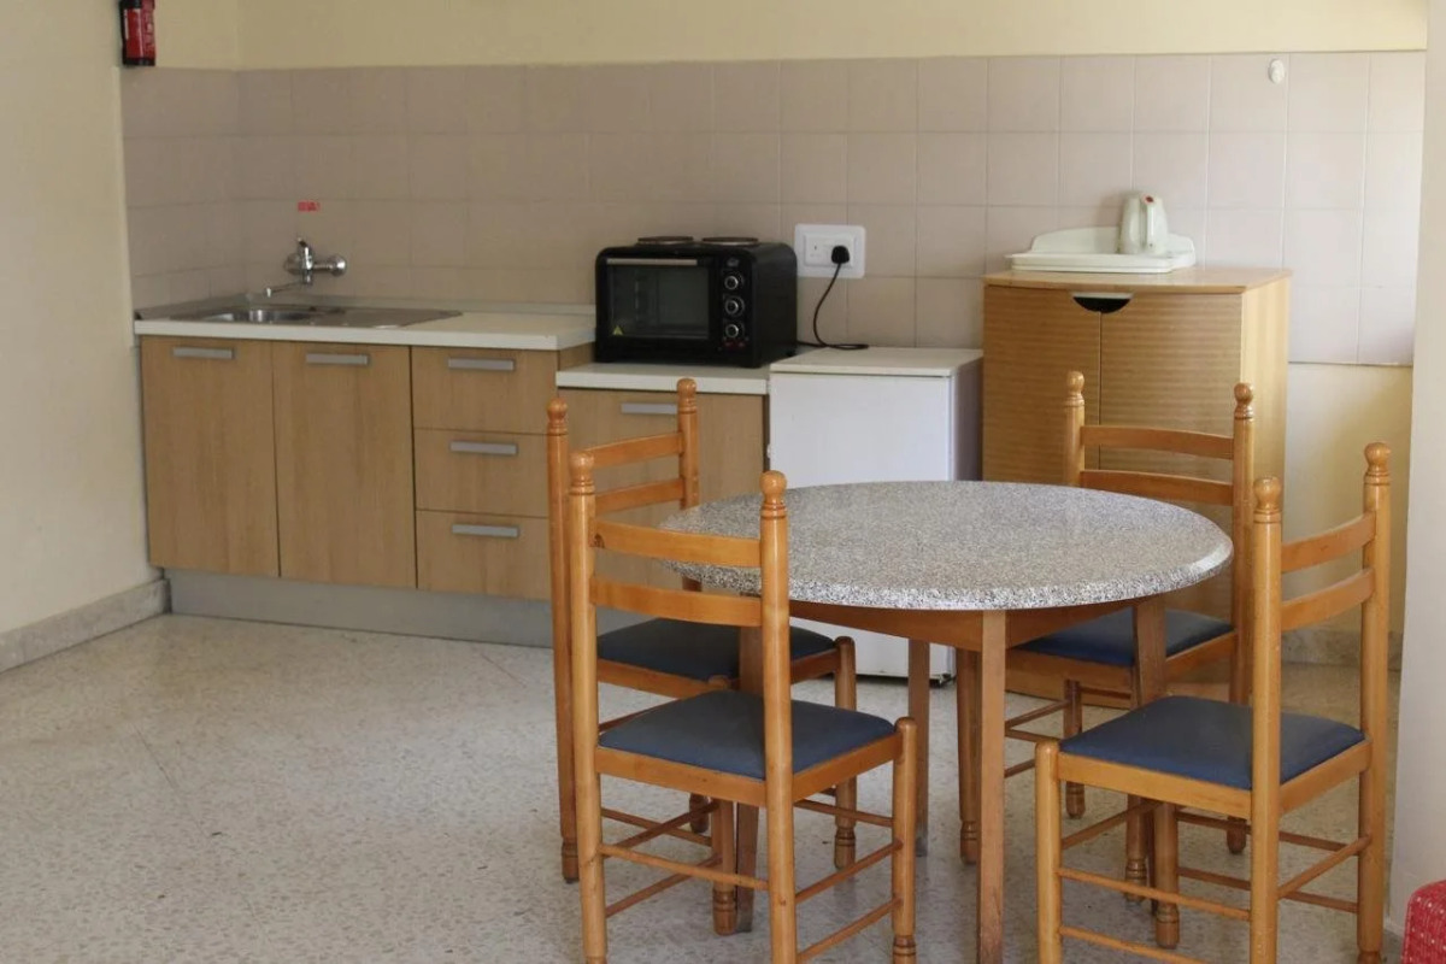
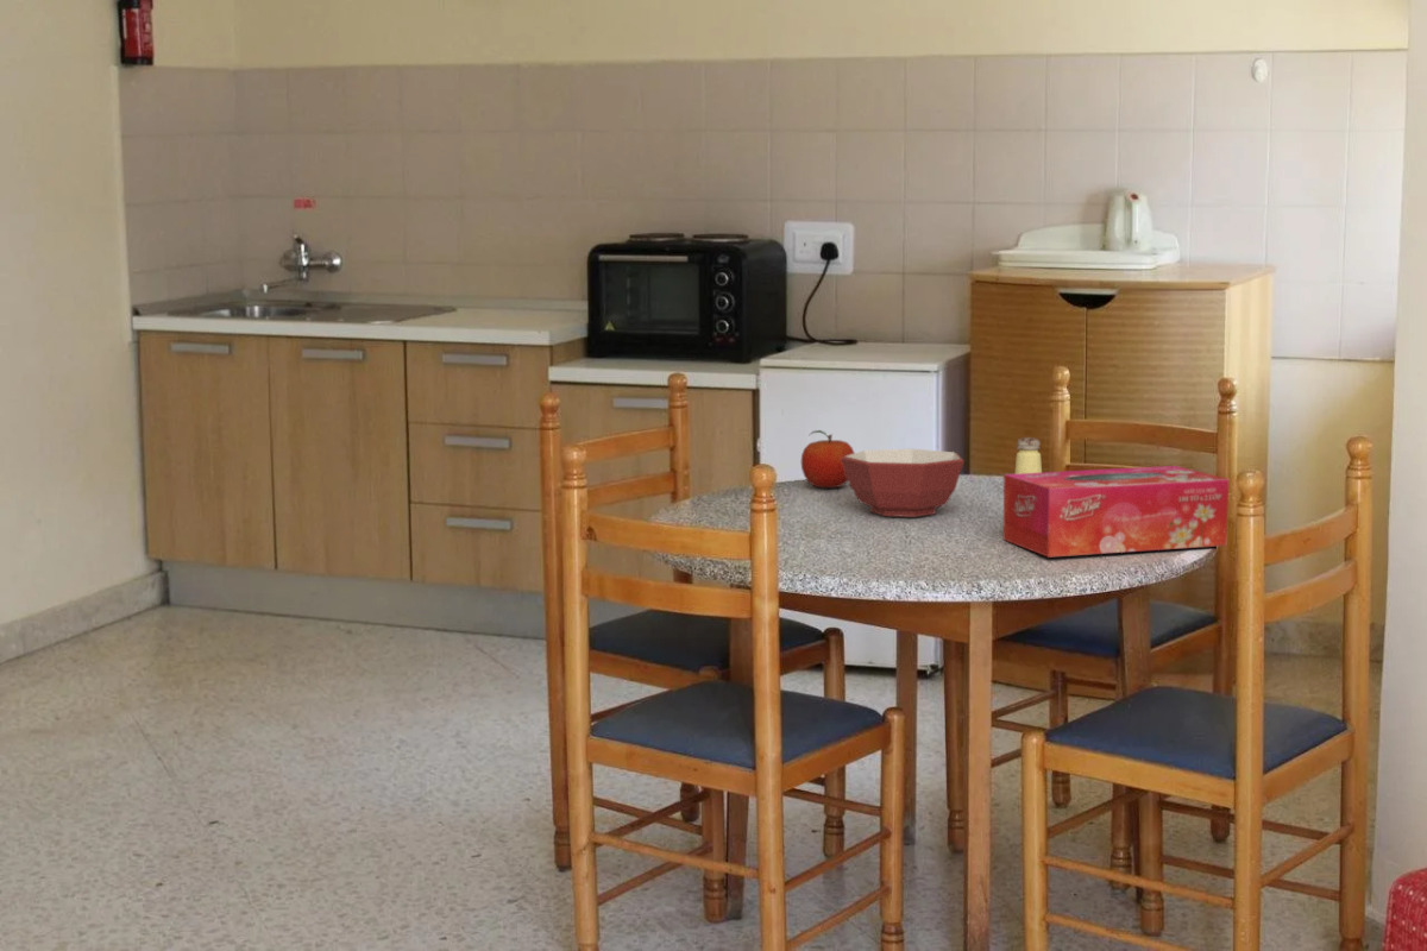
+ bowl [841,448,966,518]
+ fruit [800,429,856,489]
+ tissue box [1002,465,1230,559]
+ saltshaker [1013,436,1043,474]
